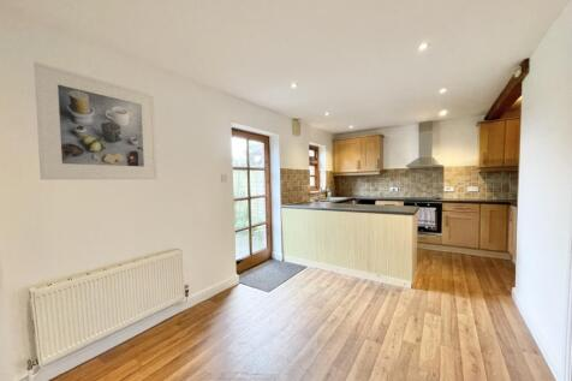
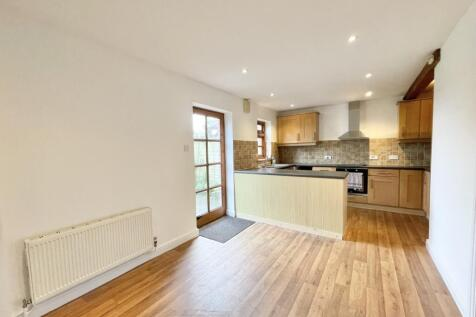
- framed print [32,61,159,181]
